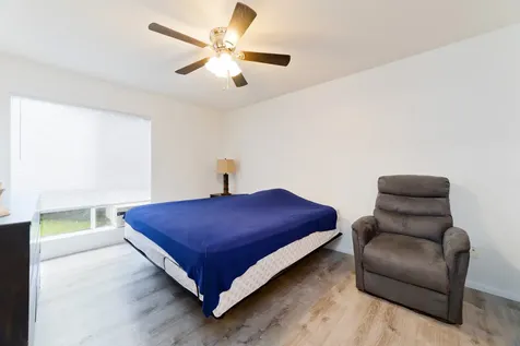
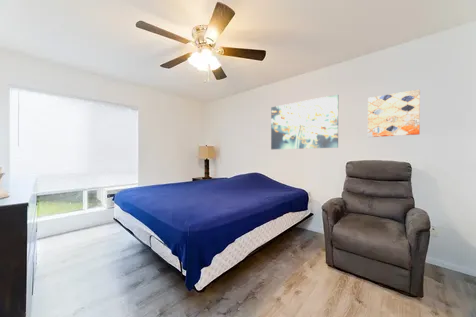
+ wall art [367,88,421,138]
+ wall art [270,93,339,150]
